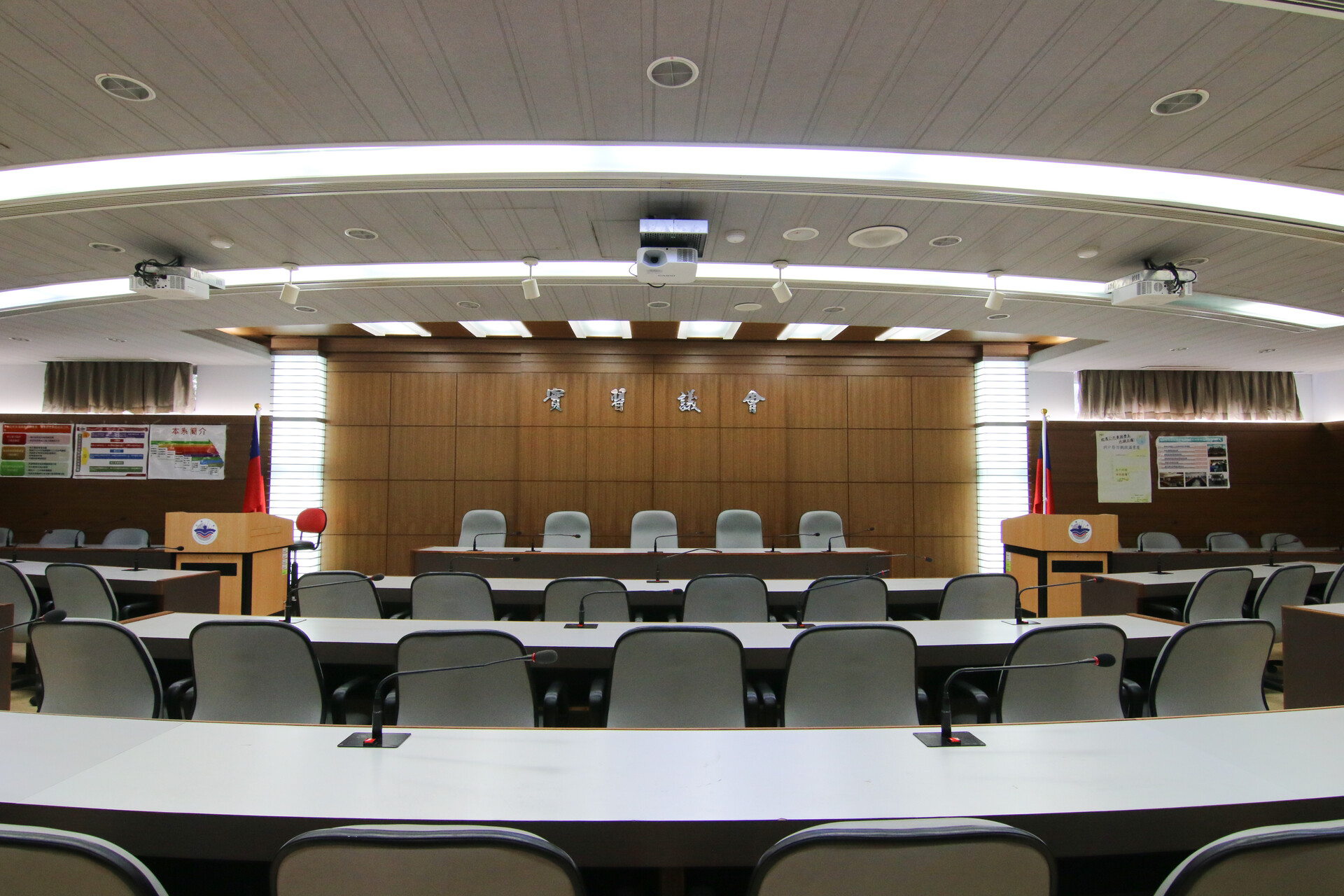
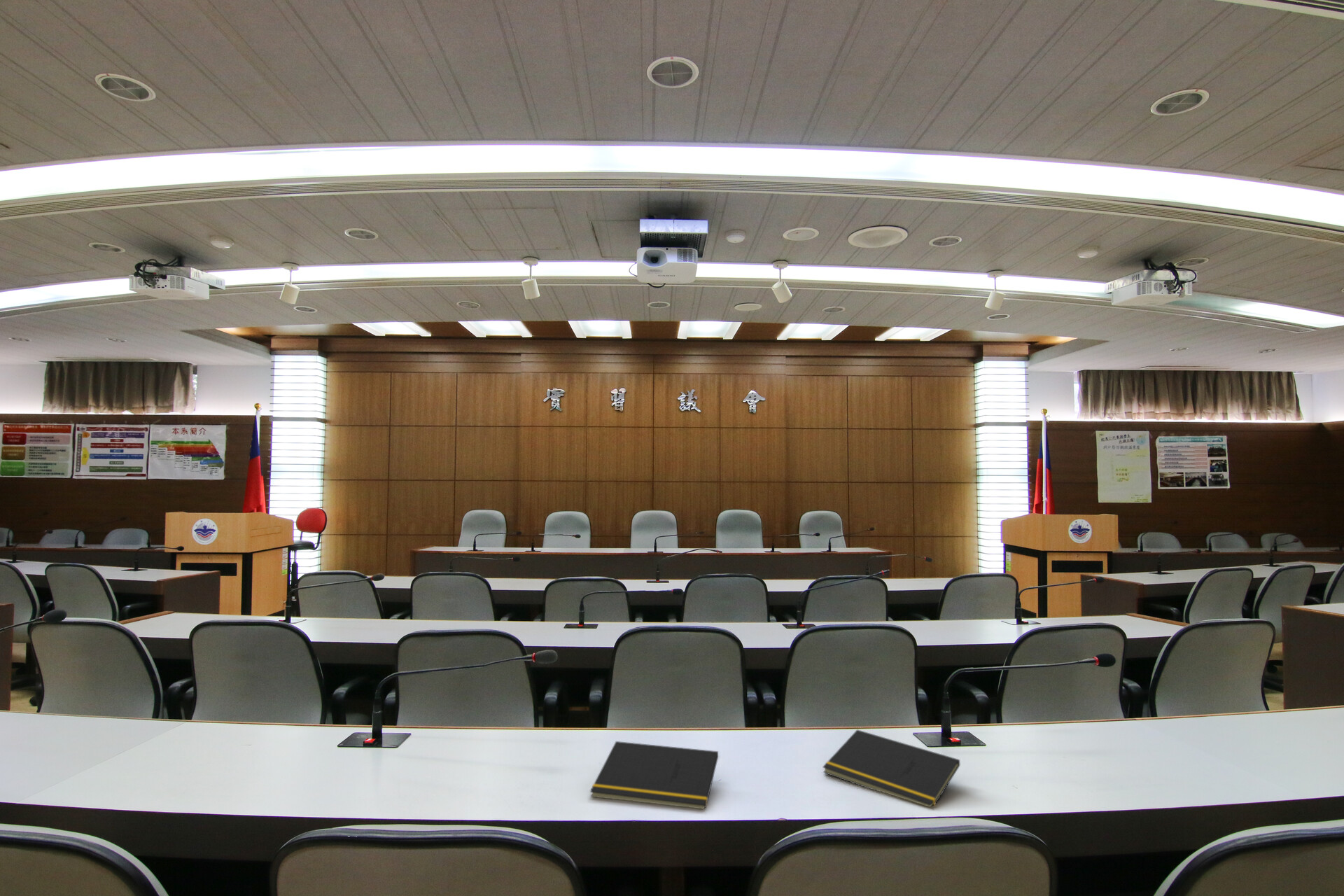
+ notepad [822,729,960,808]
+ notepad [589,741,719,810]
